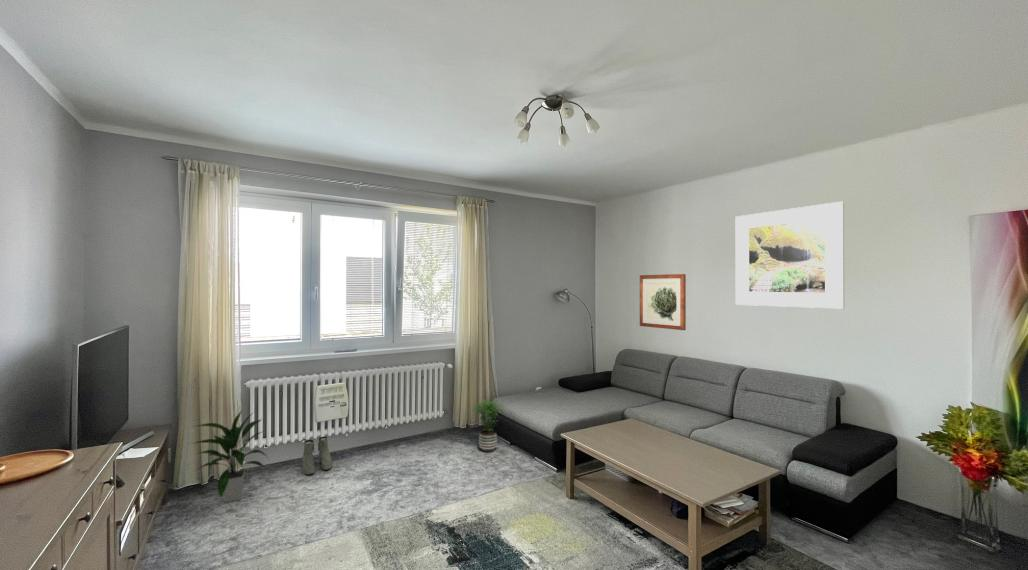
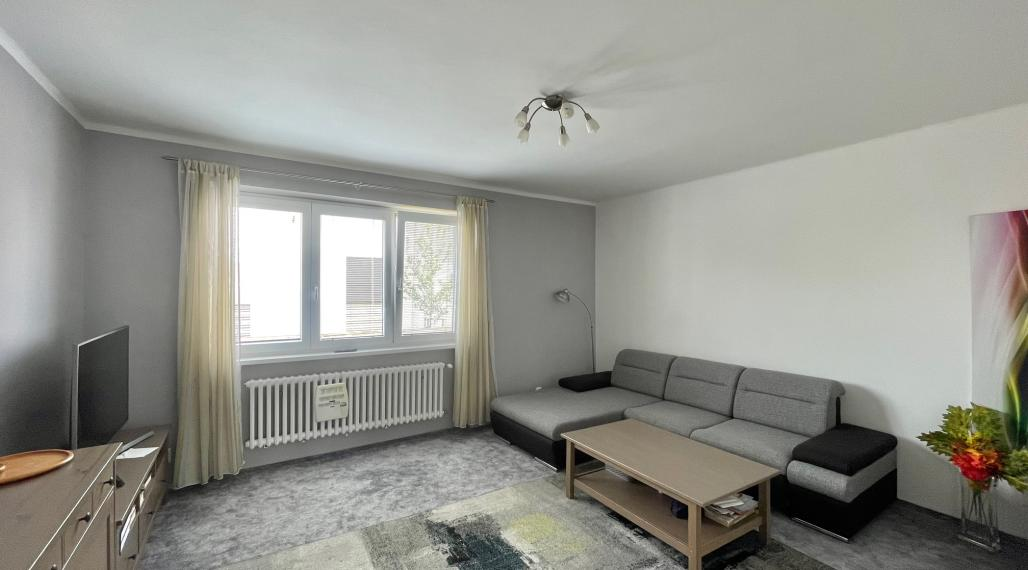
- boots [302,436,333,476]
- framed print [735,200,845,310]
- wall art [639,273,687,331]
- indoor plant [190,408,269,504]
- potted plant [472,398,506,453]
